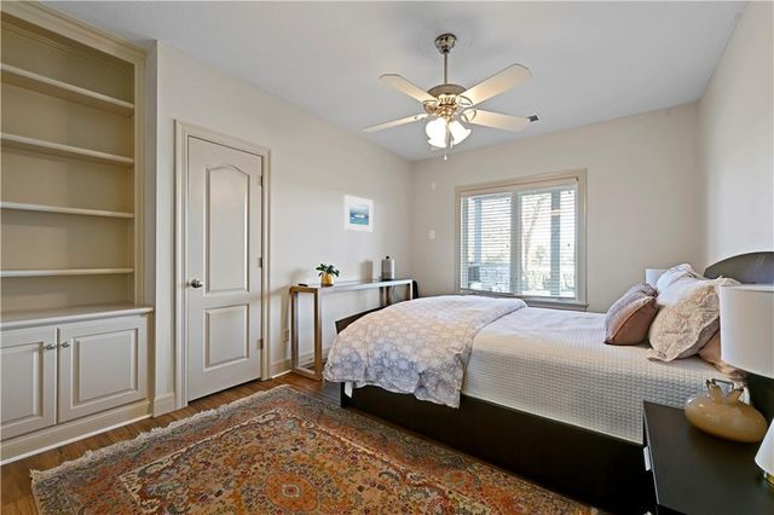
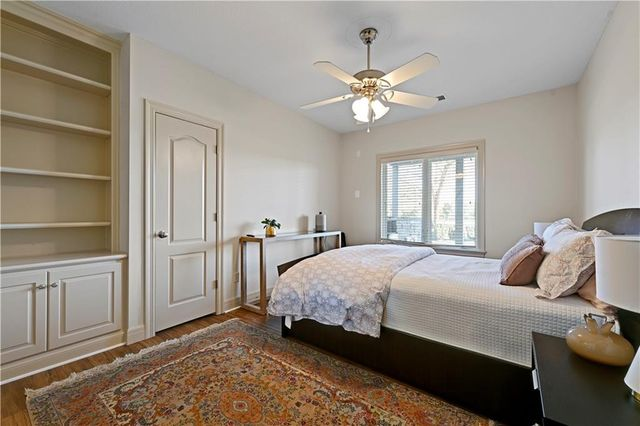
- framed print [343,193,374,232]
